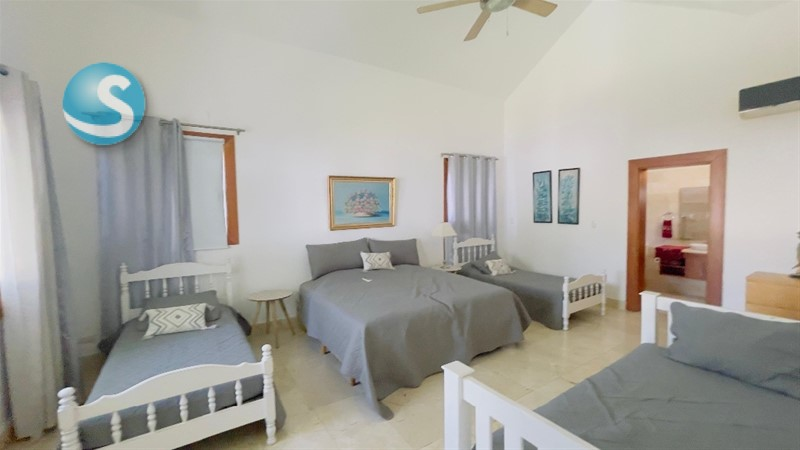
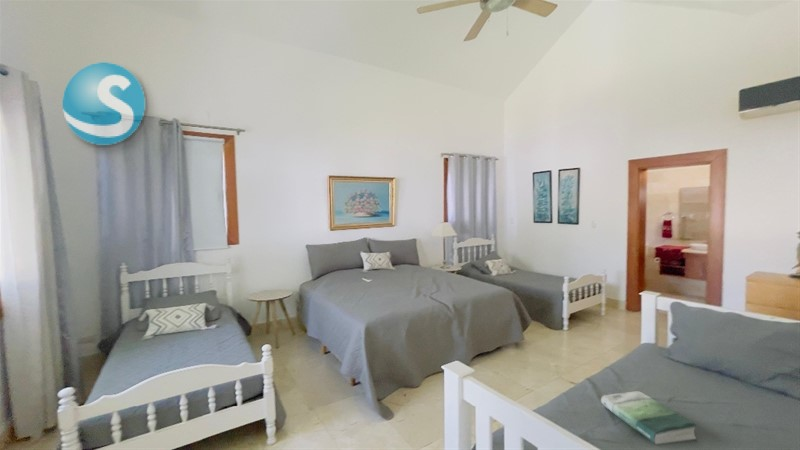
+ book [600,390,699,446]
